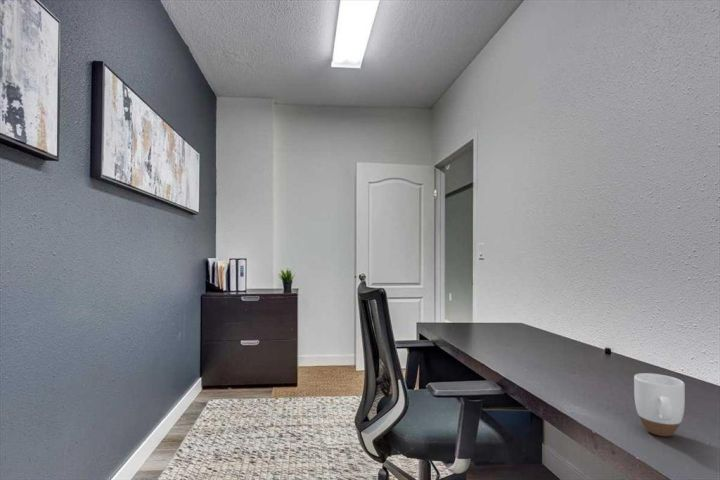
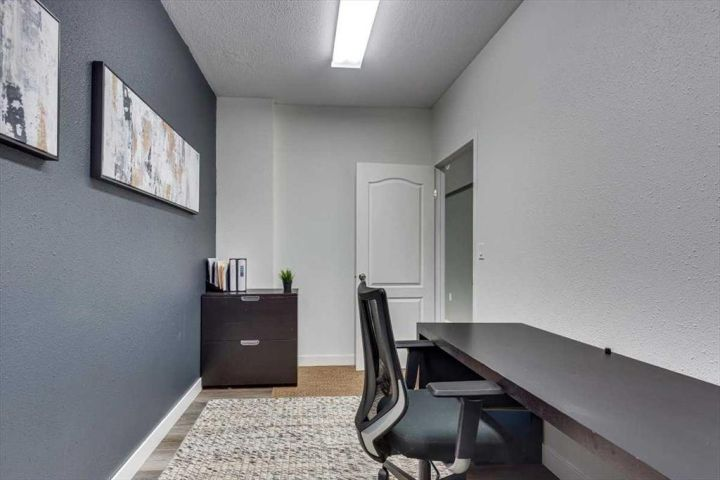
- mug [633,372,686,437]
